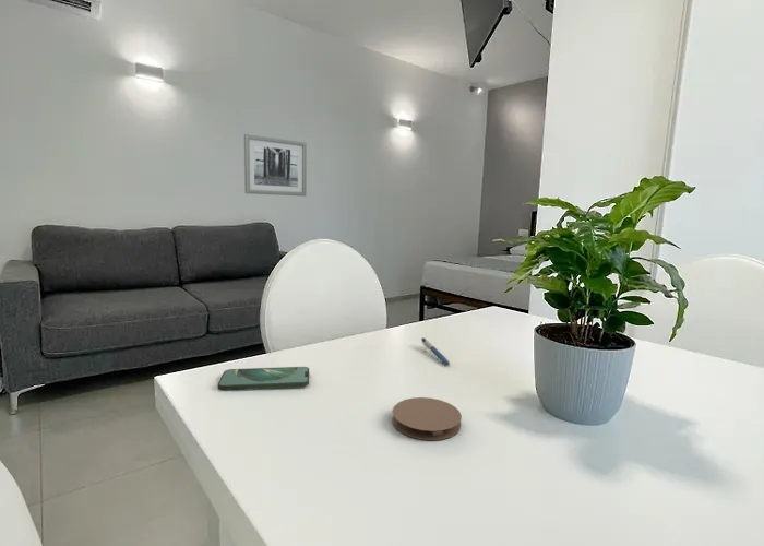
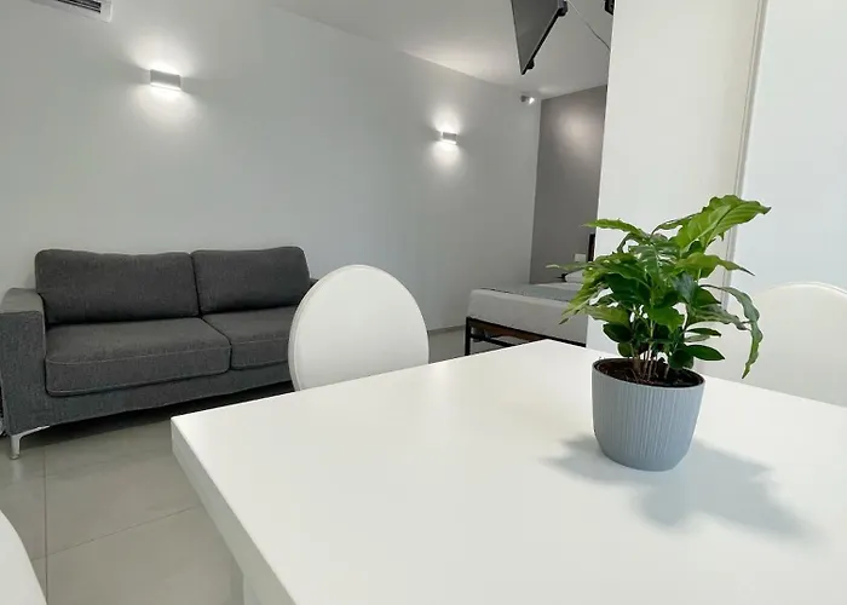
- pen [420,336,451,367]
- wall art [243,133,308,198]
- coaster [391,396,463,441]
- smartphone [217,366,310,391]
